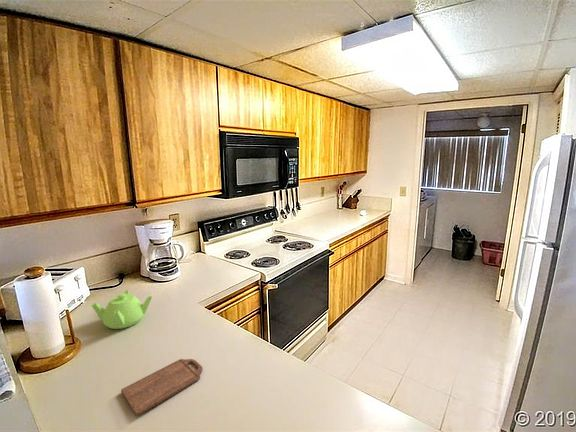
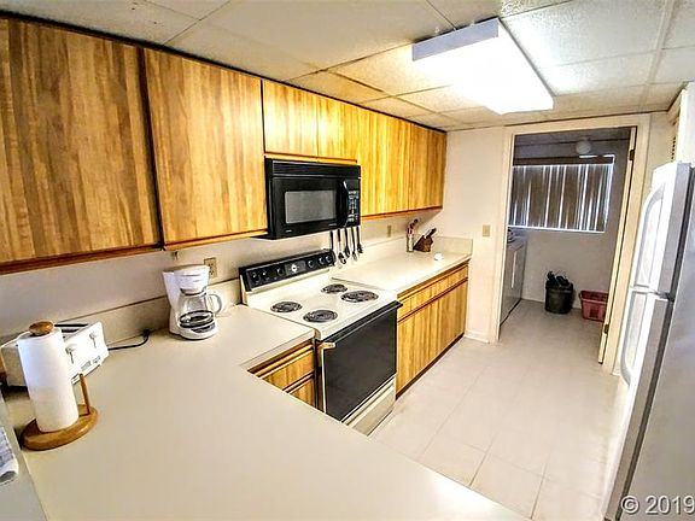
- cutting board [120,358,203,417]
- teapot [91,289,153,330]
